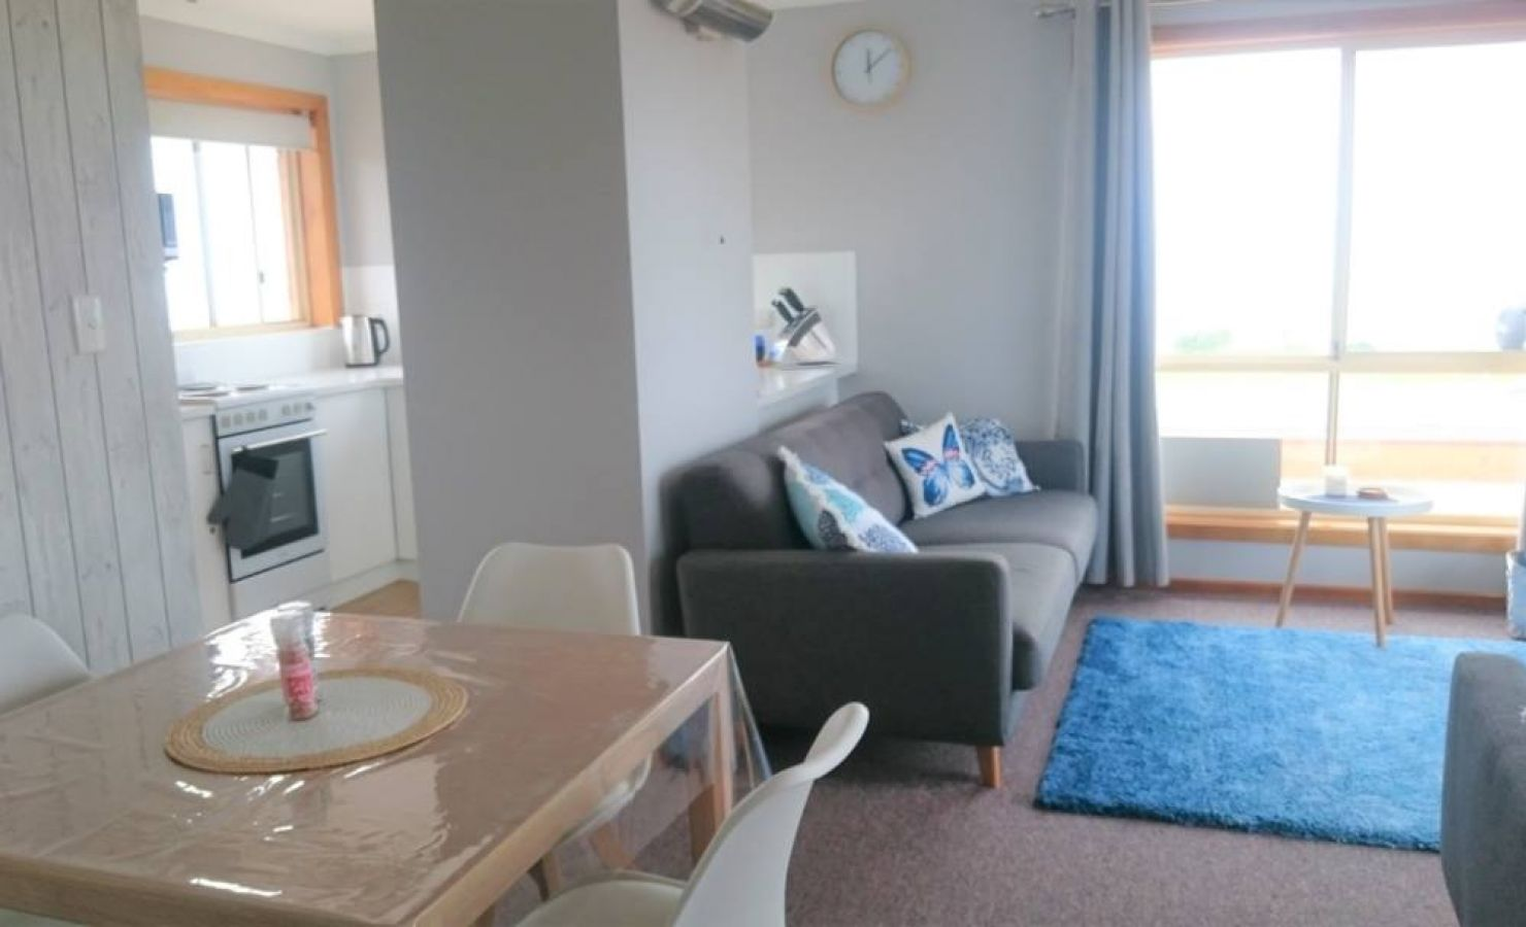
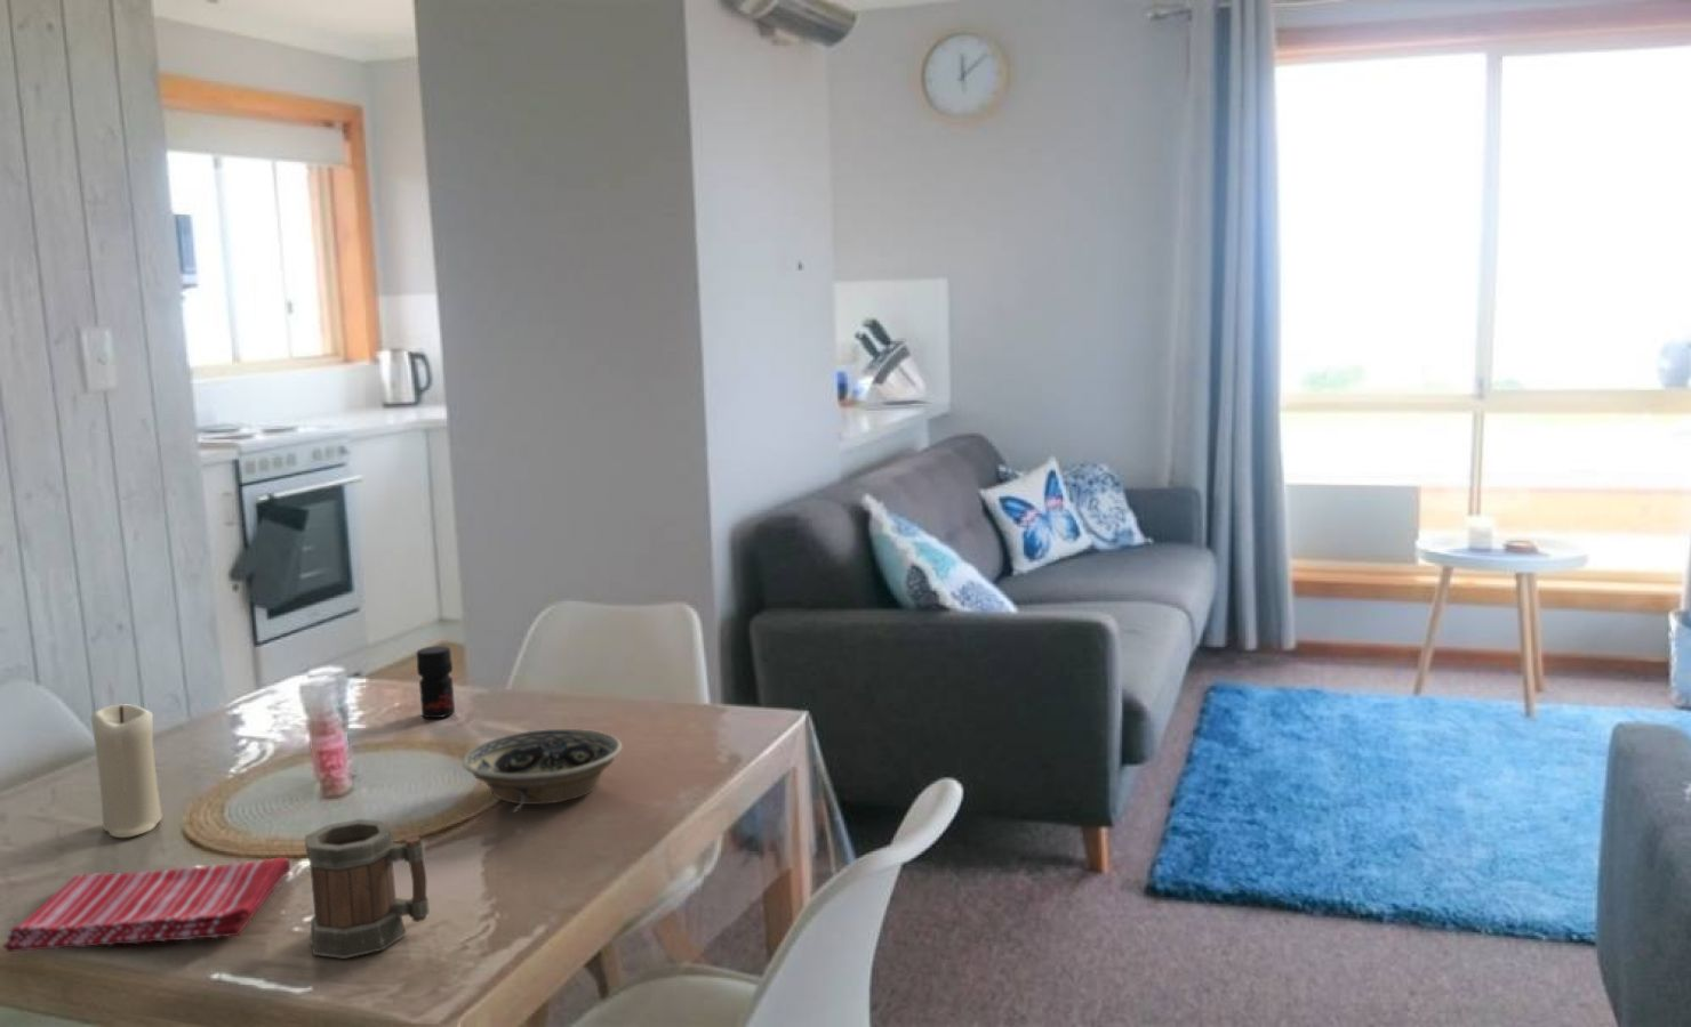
+ mug [304,818,431,959]
+ dish towel [1,856,291,953]
+ jar [416,644,455,719]
+ bowl [460,728,623,813]
+ candle [91,702,163,839]
